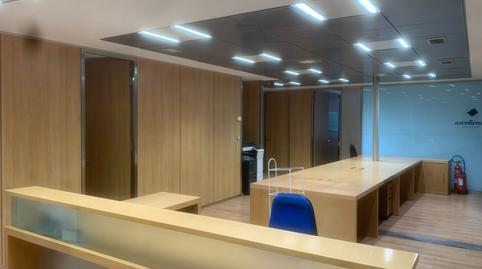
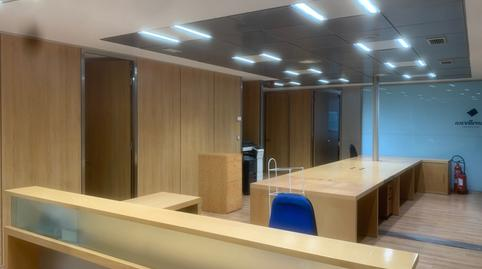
+ filing cabinet [197,152,243,215]
